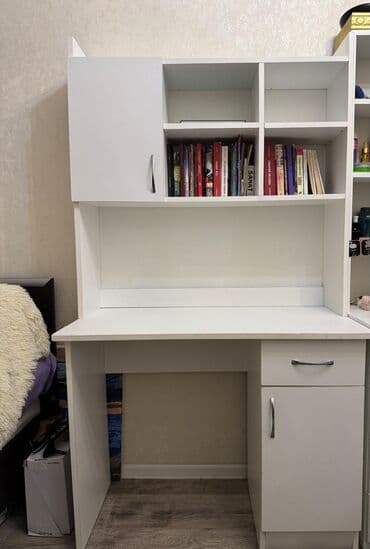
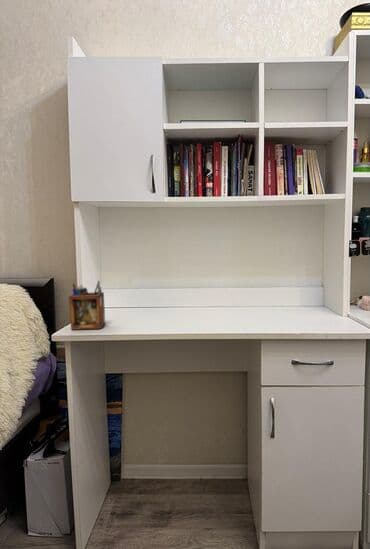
+ desk organizer [68,280,106,331]
